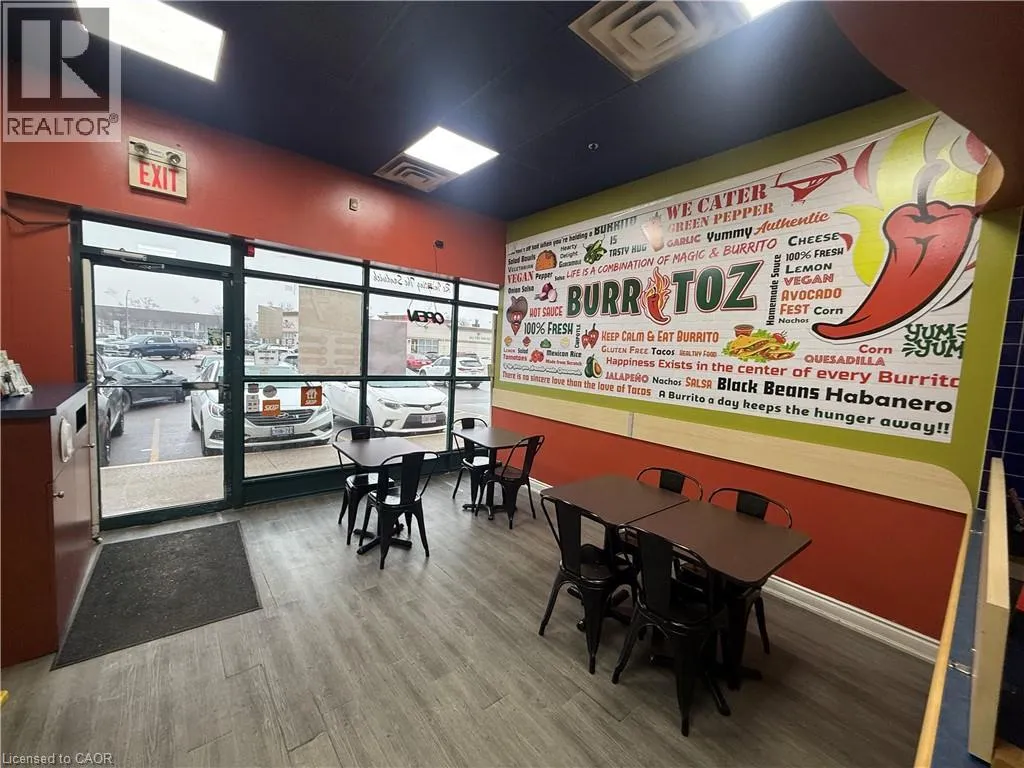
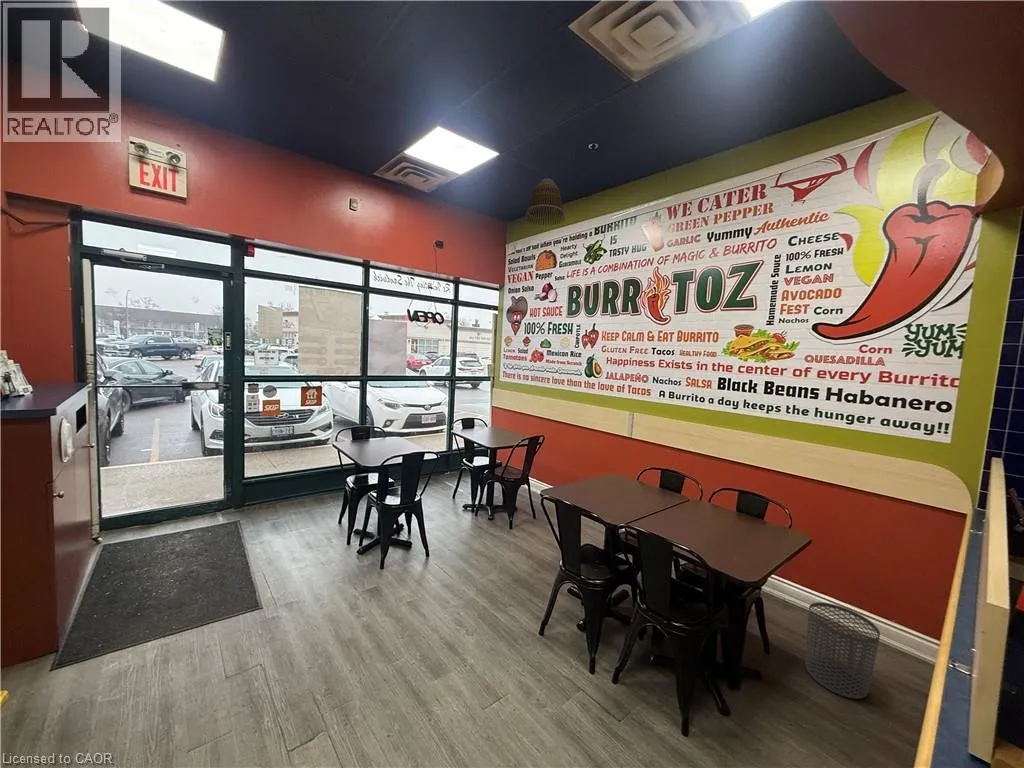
+ lamp shade [524,178,566,227]
+ waste bin [805,601,881,700]
